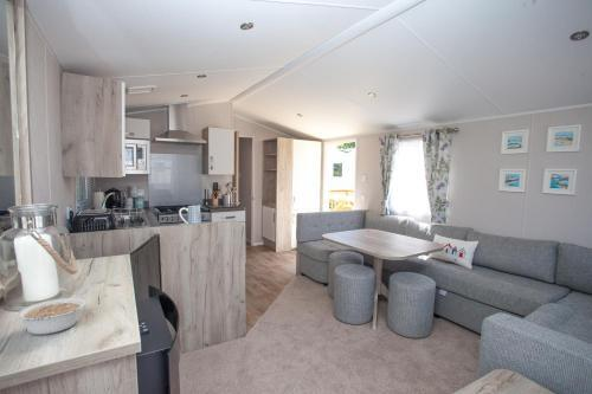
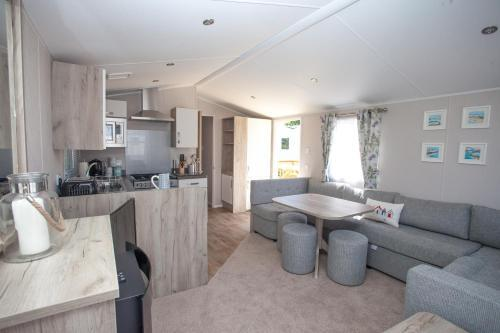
- legume [15,297,88,336]
